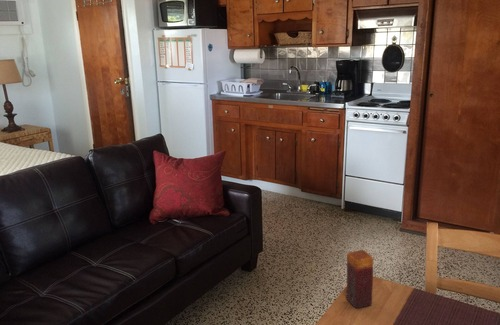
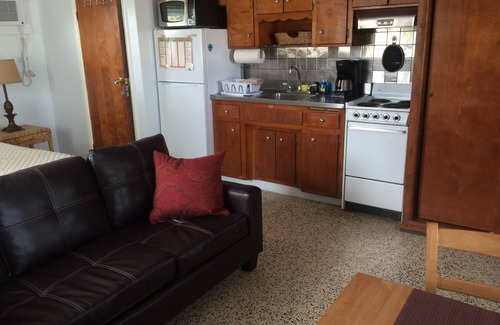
- candle [345,249,375,309]
